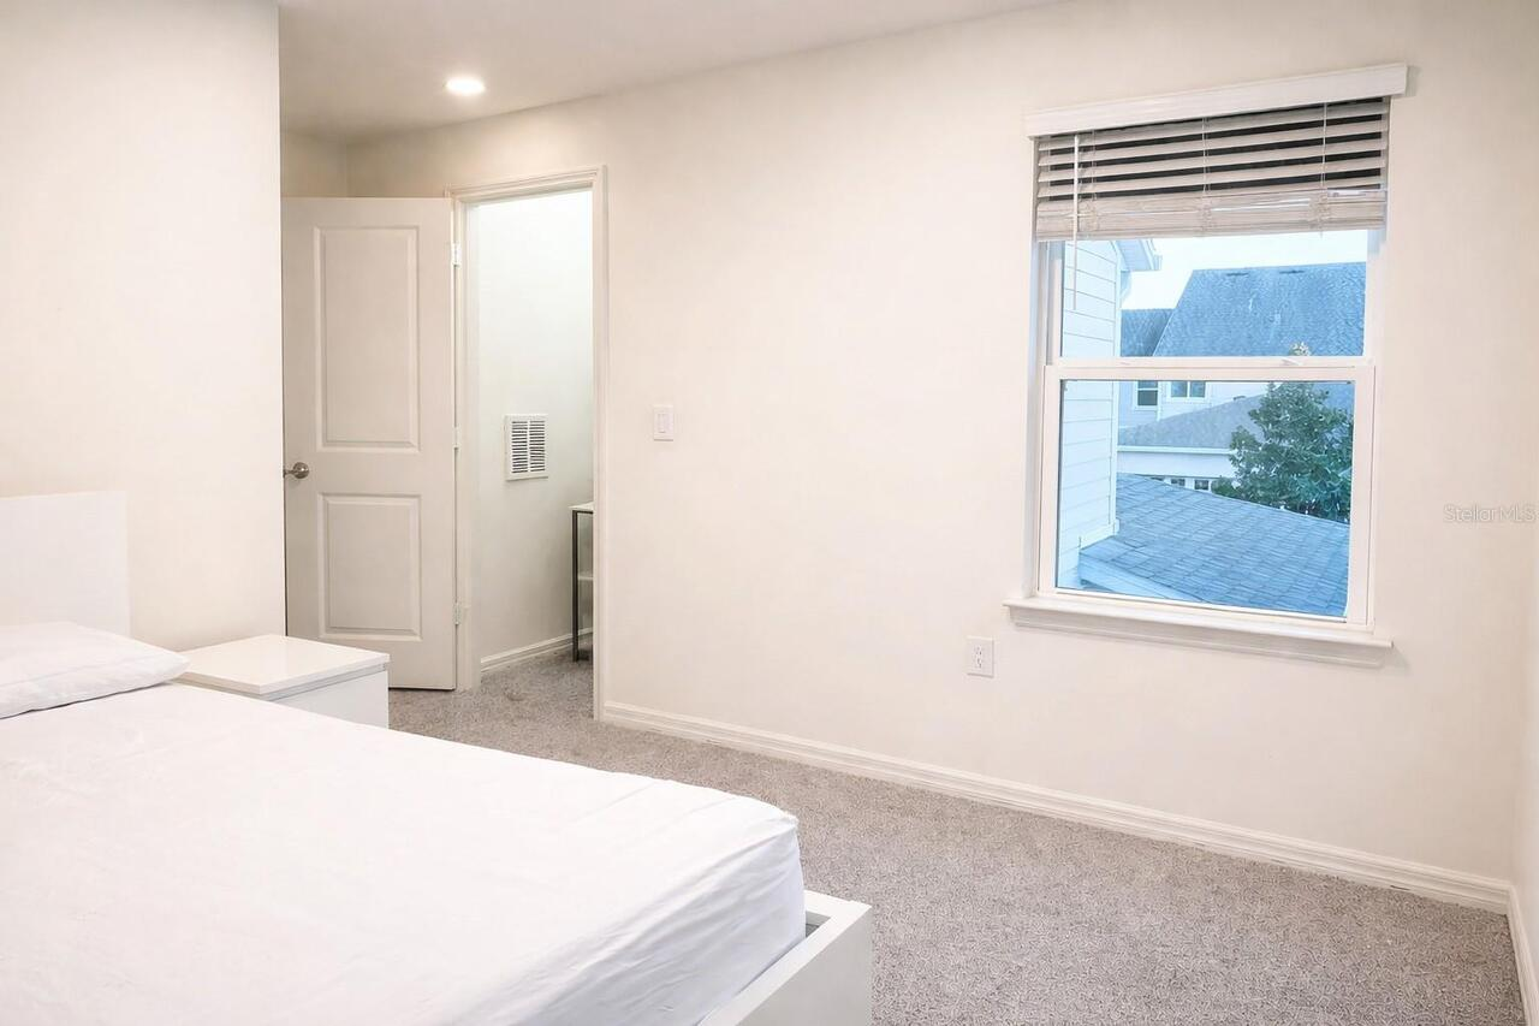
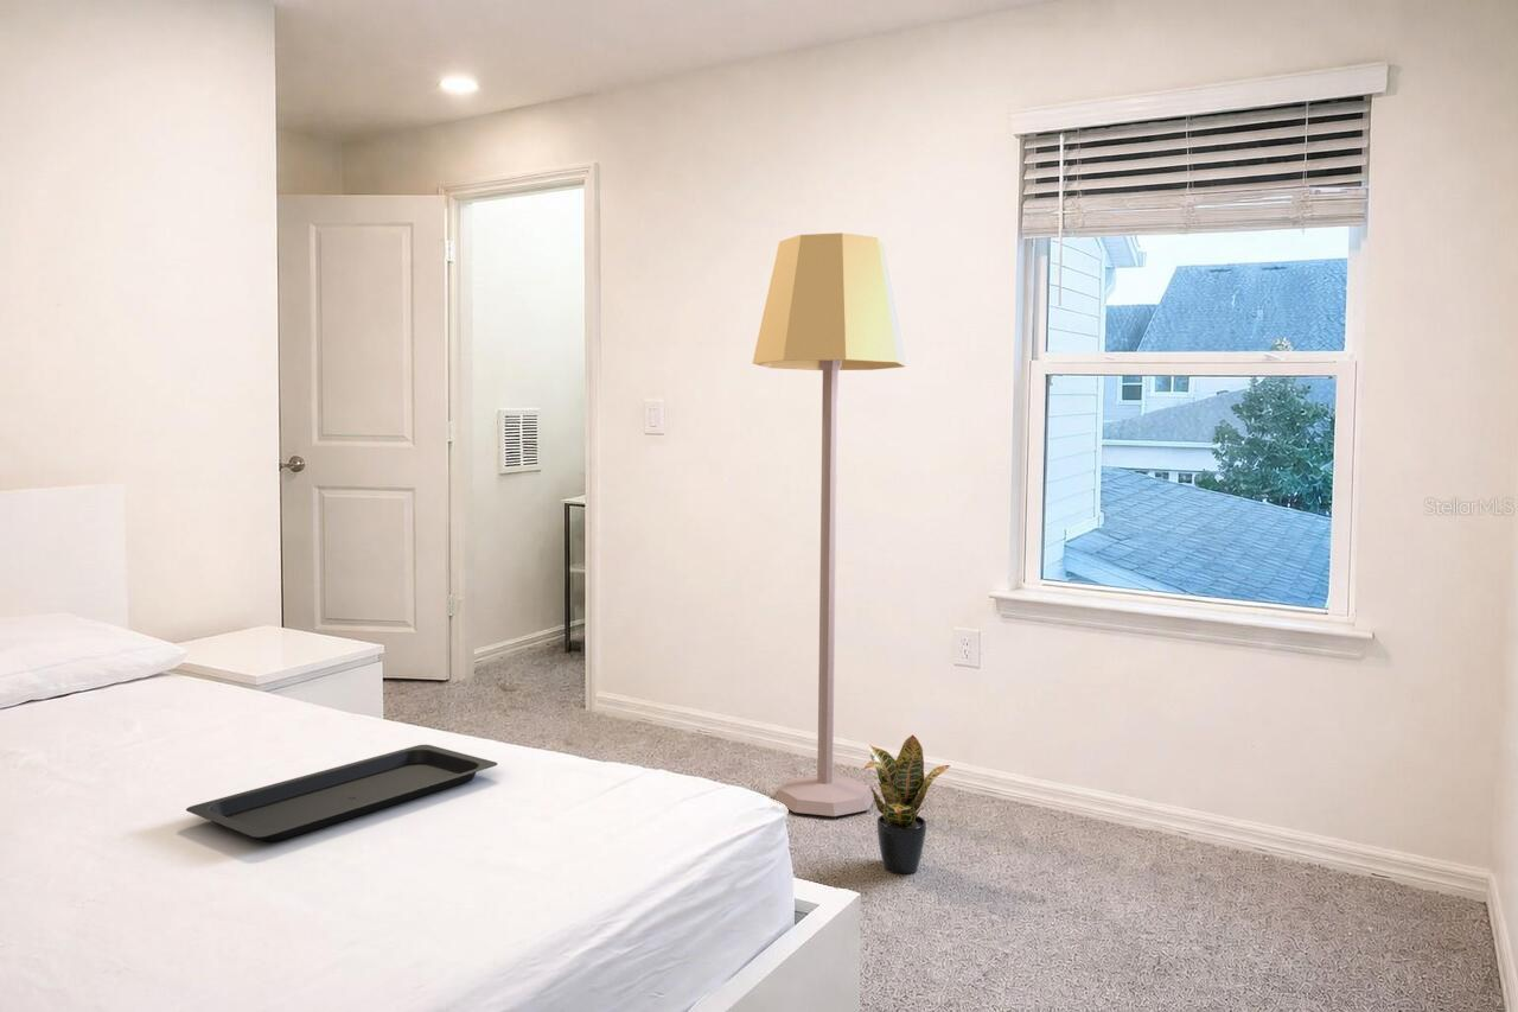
+ lamp [752,231,908,817]
+ potted plant [863,733,951,874]
+ serving tray [185,744,498,842]
